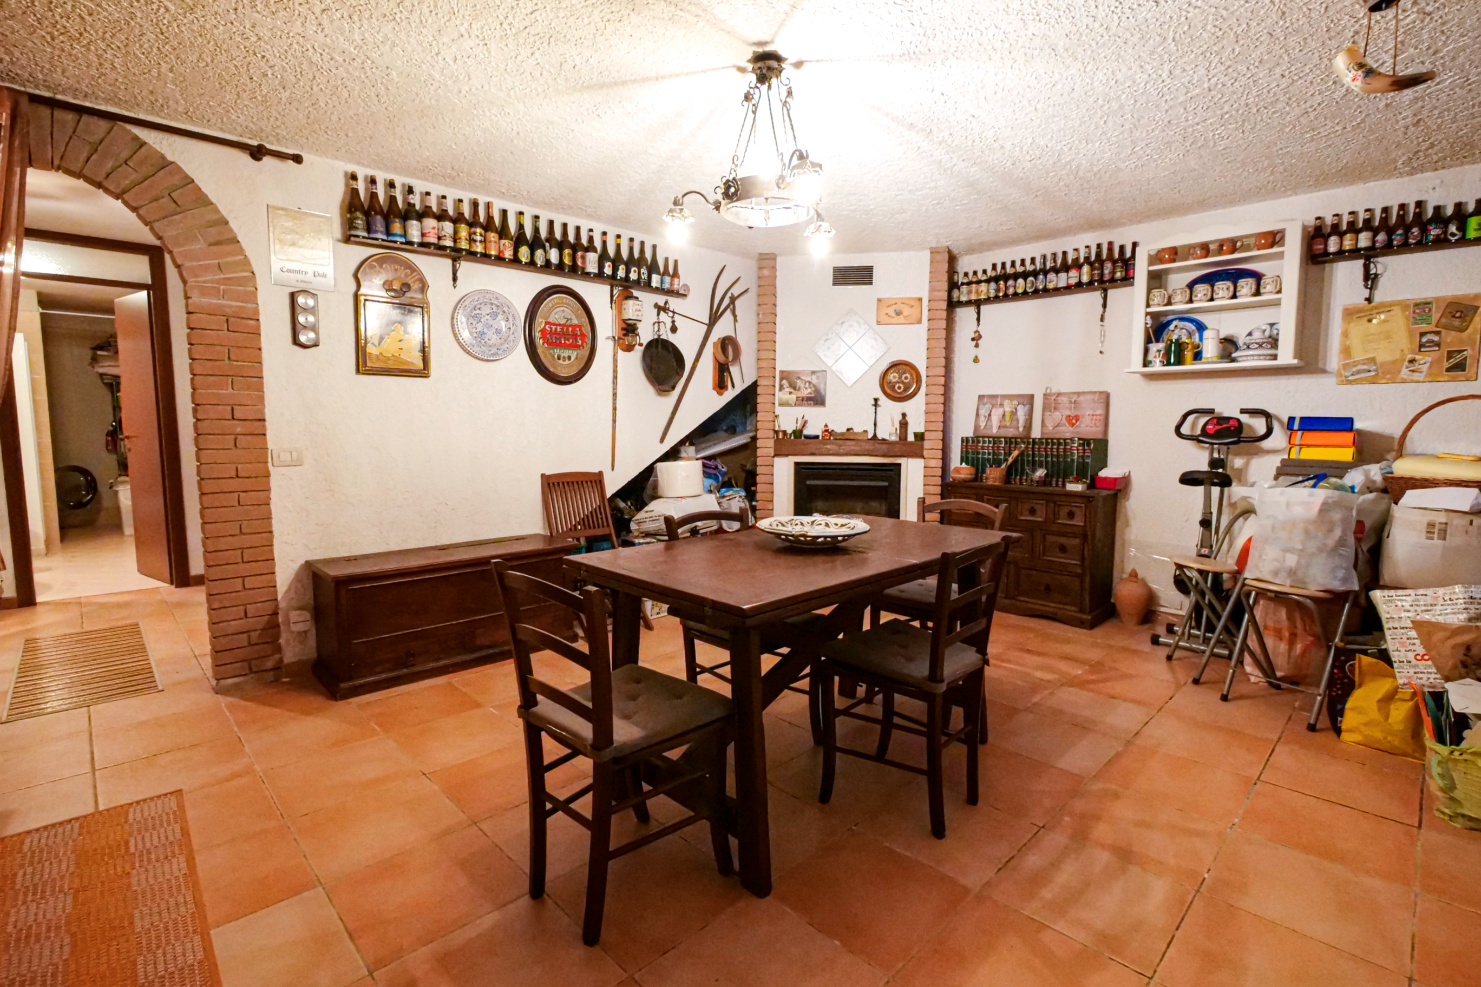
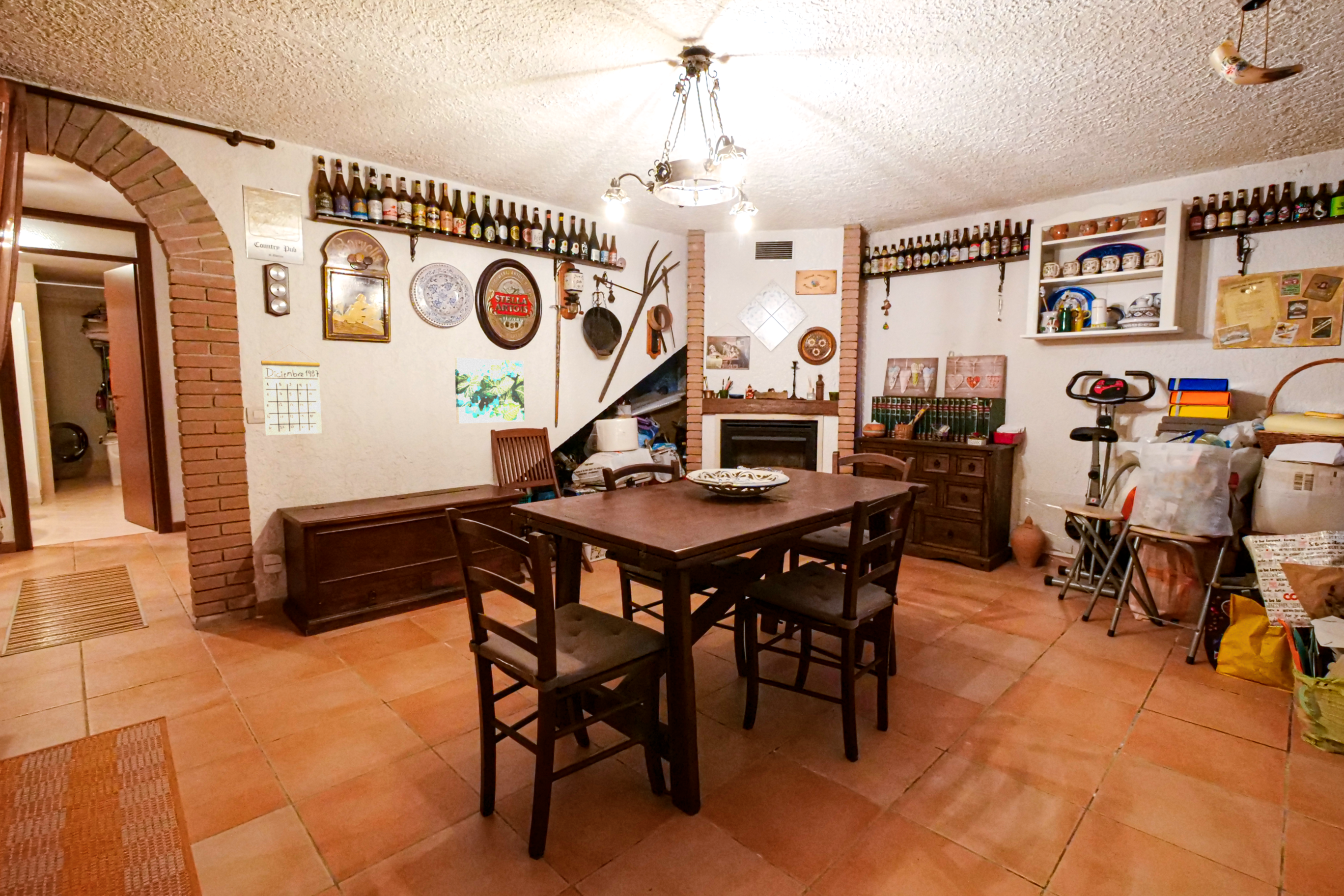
+ calendar [260,344,322,436]
+ wall art [454,357,525,424]
